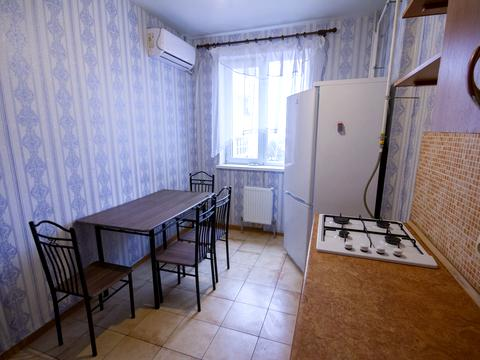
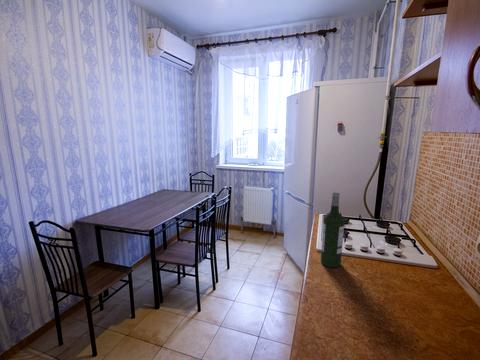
+ wine bottle [320,190,346,268]
